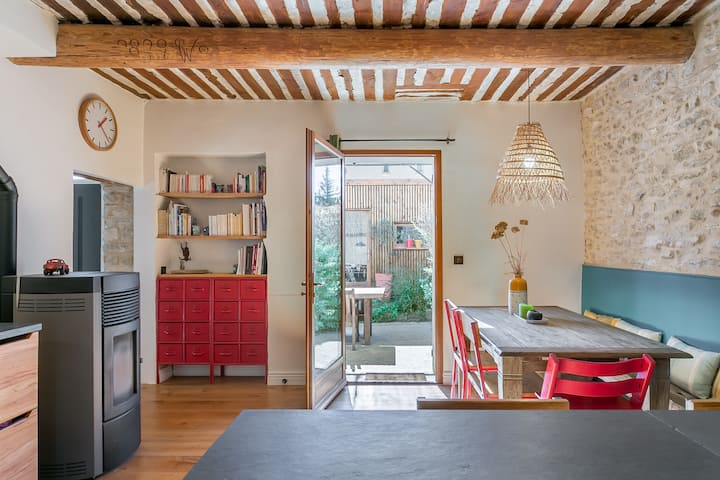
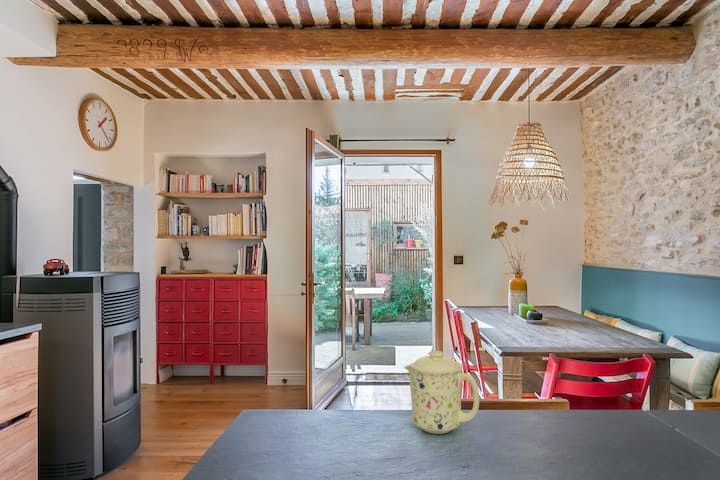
+ mug [403,350,480,435]
